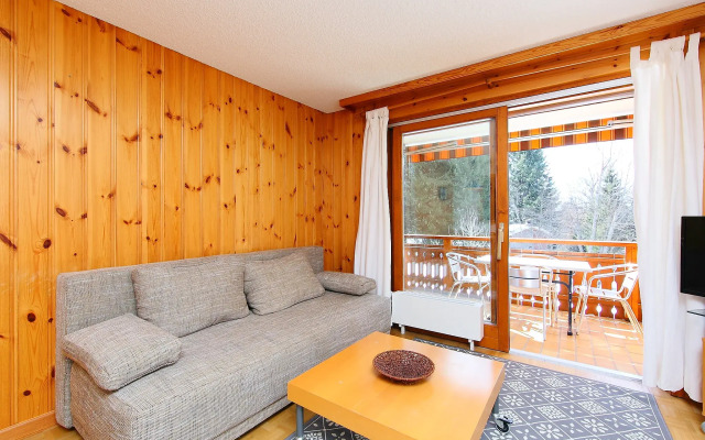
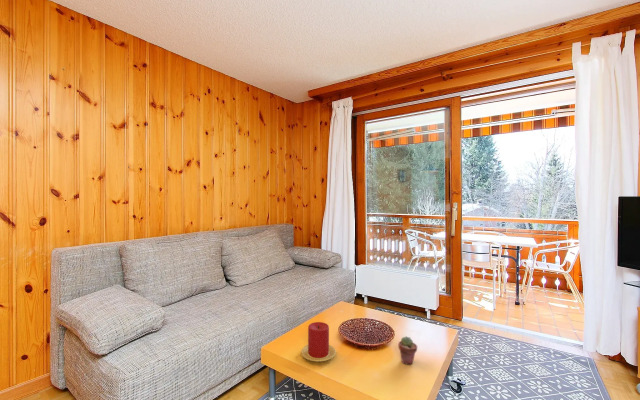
+ potted succulent [397,335,418,365]
+ candle [300,321,337,362]
